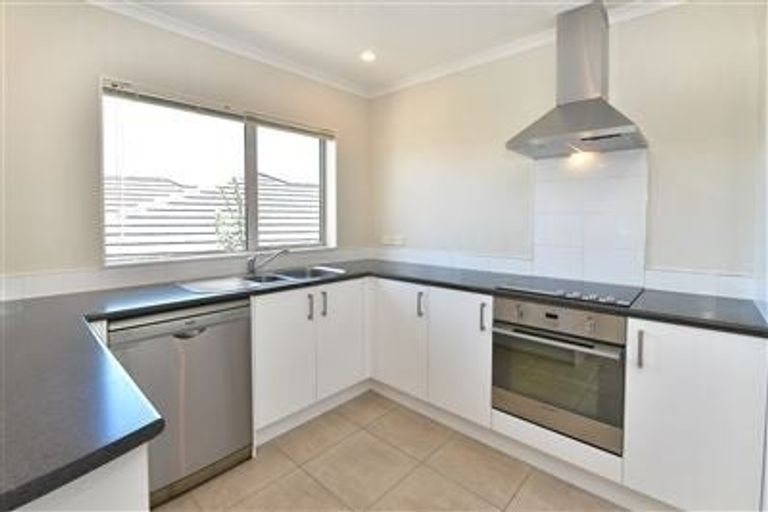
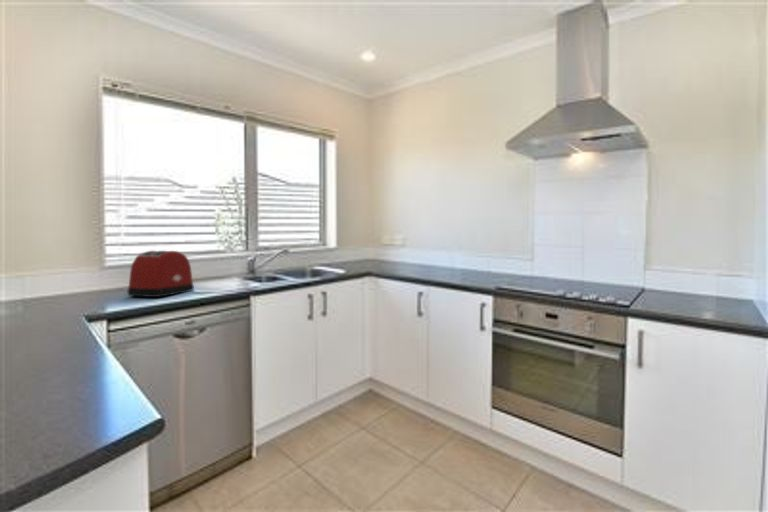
+ toaster [126,250,195,298]
